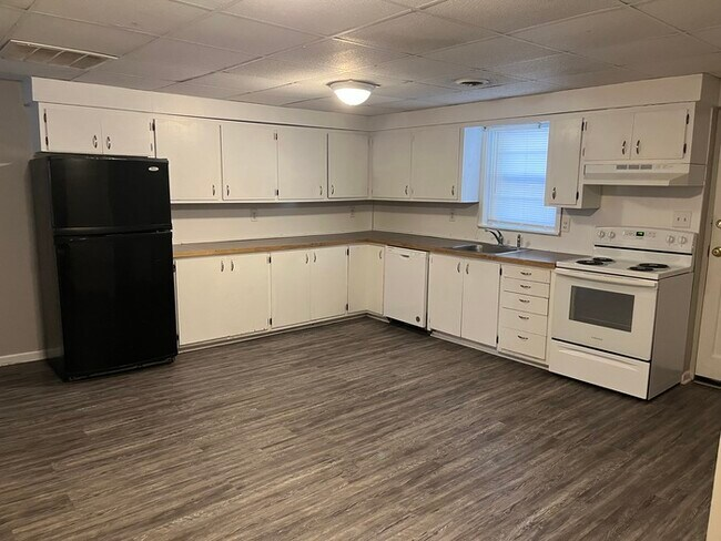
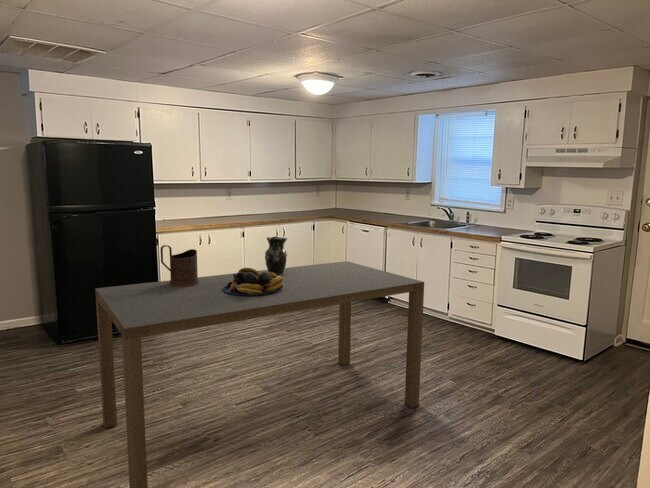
+ cup holder [160,244,200,287]
+ dining table [94,260,425,488]
+ fruit bowl [222,267,283,296]
+ vase [264,236,289,274]
